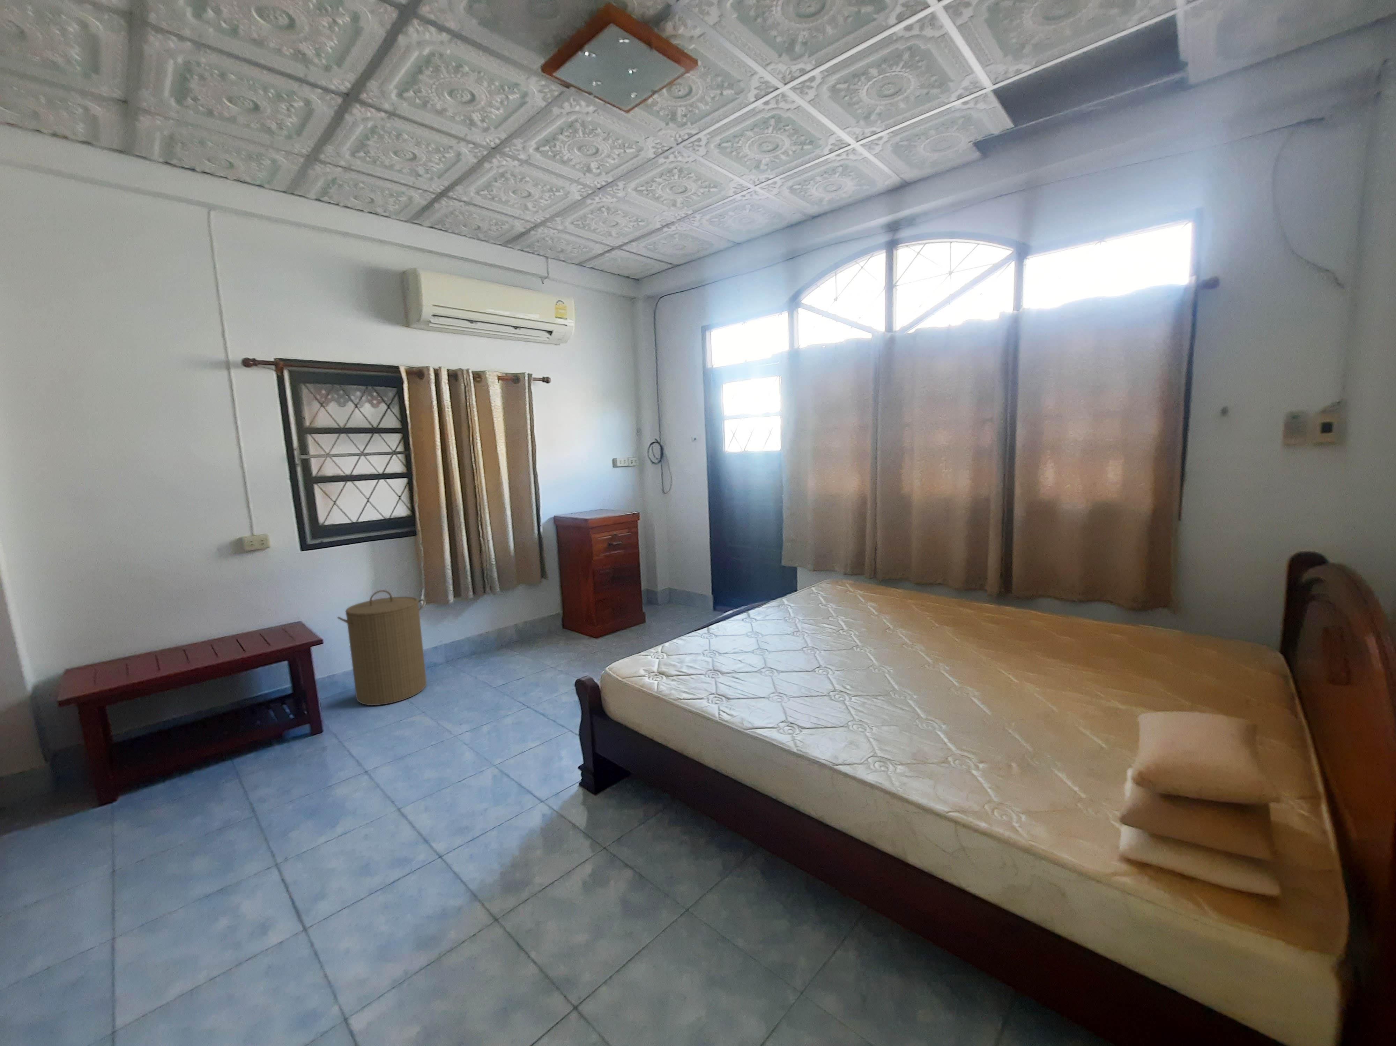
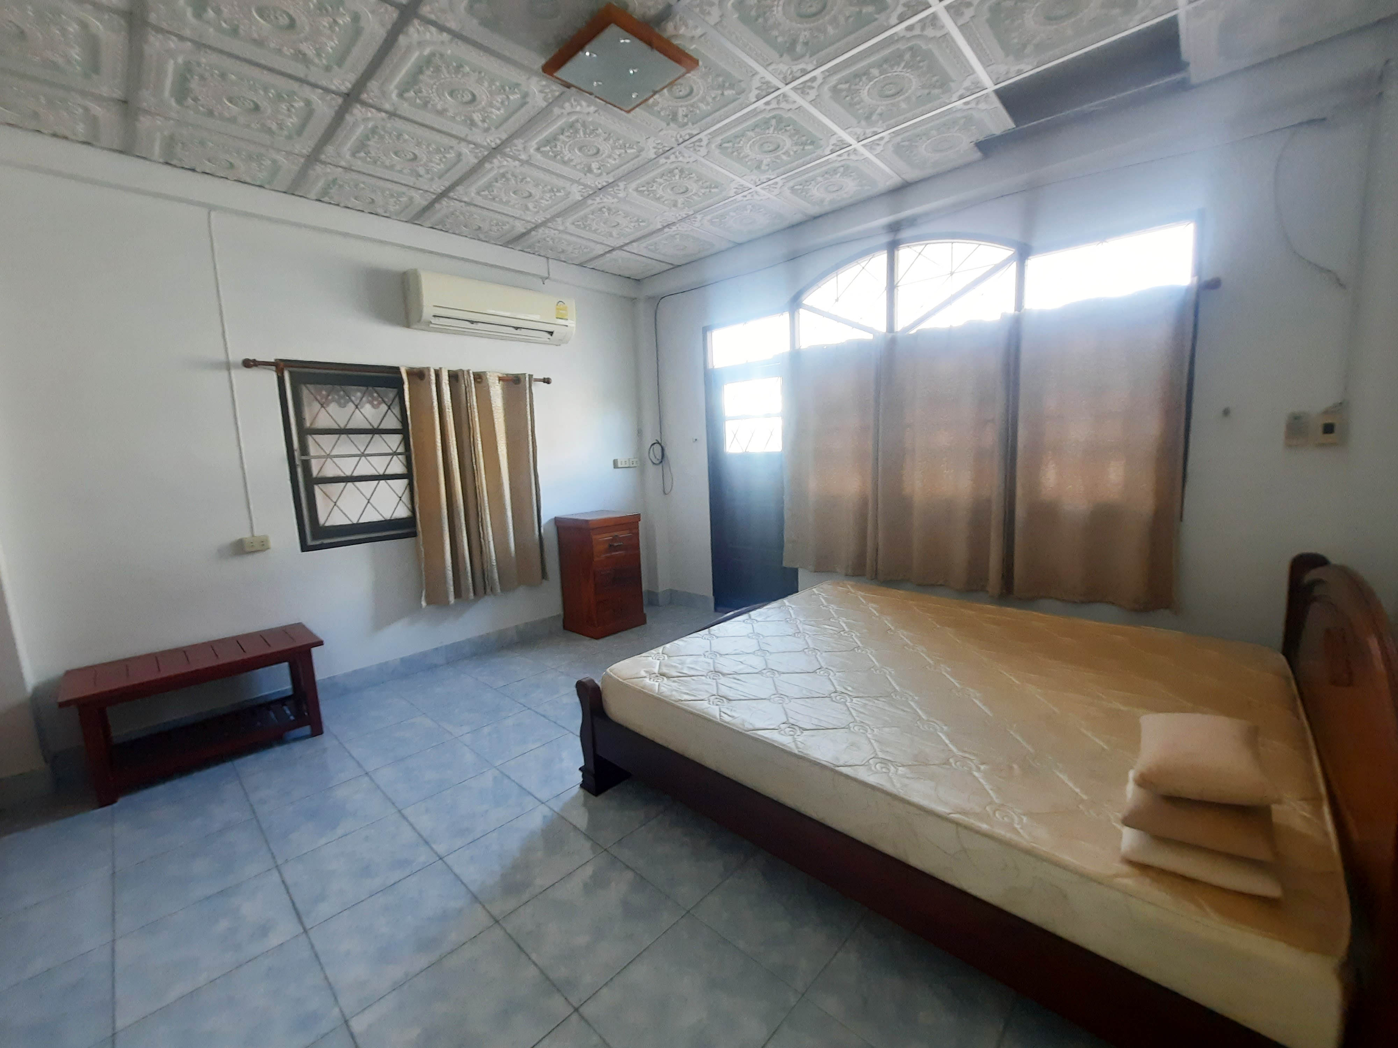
- laundry hamper [336,590,426,705]
